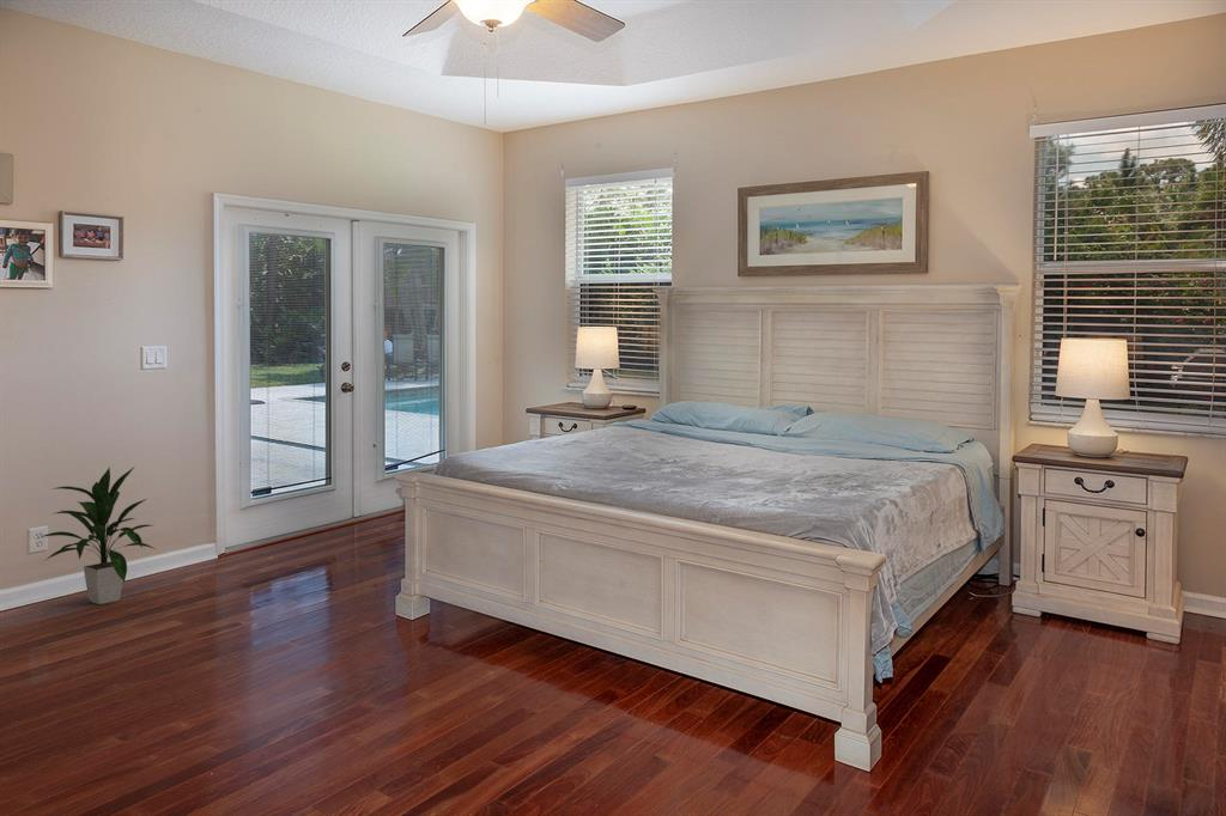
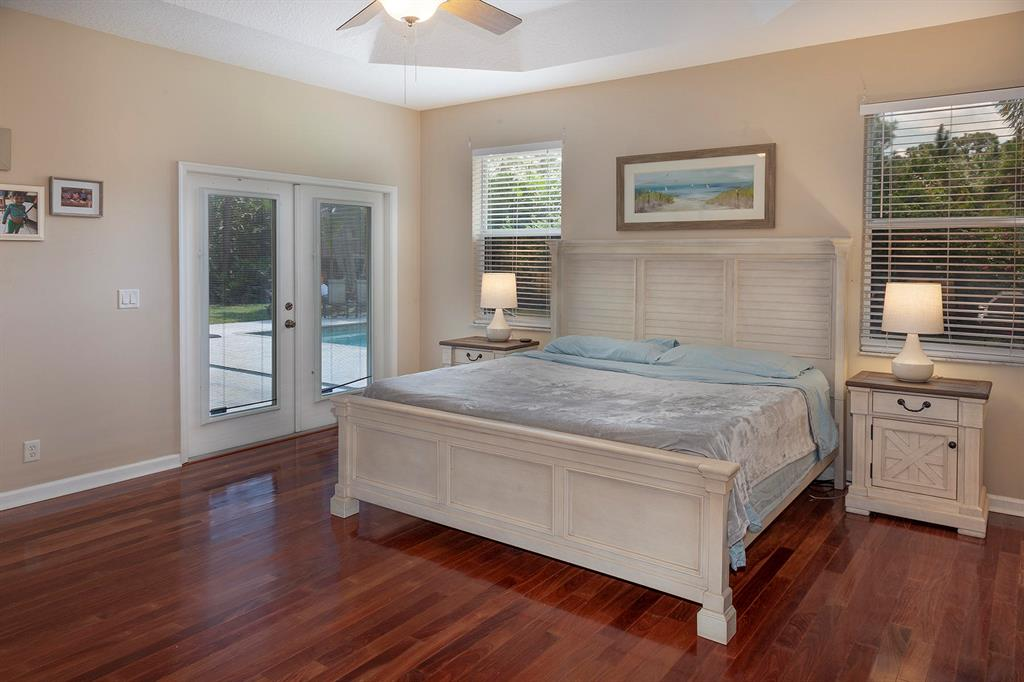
- indoor plant [36,465,157,605]
